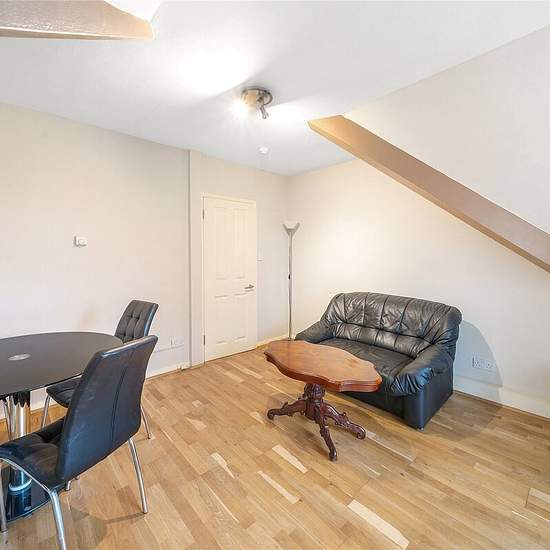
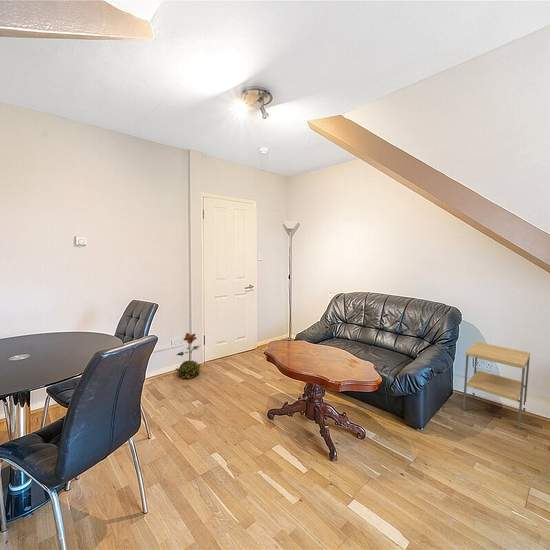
+ side table [462,341,531,430]
+ decorative plant [174,332,202,380]
